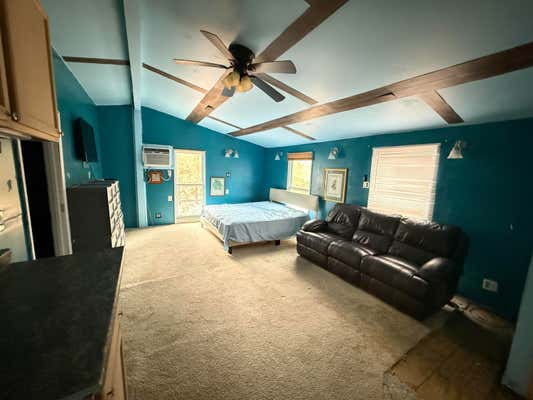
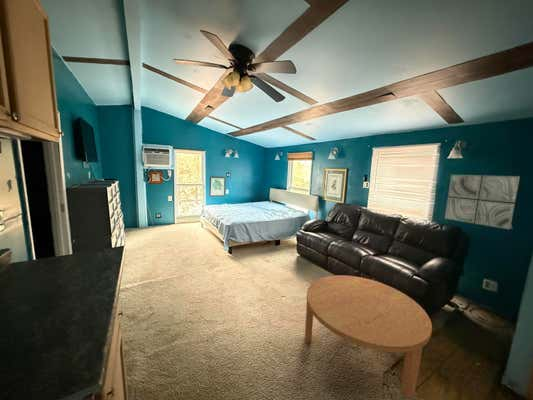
+ coffee table [304,274,433,400]
+ wall art [444,174,521,230]
